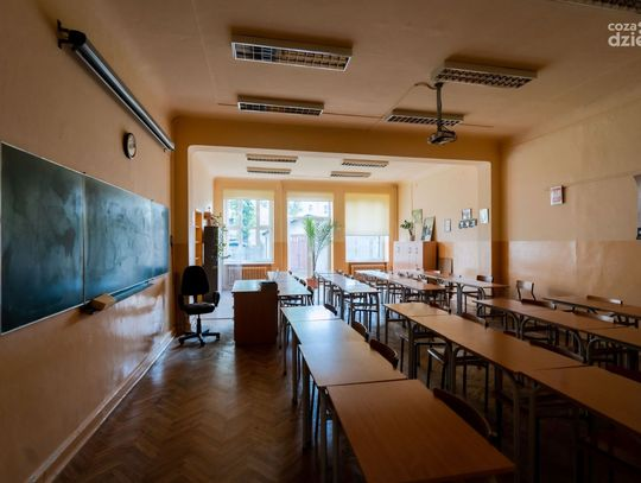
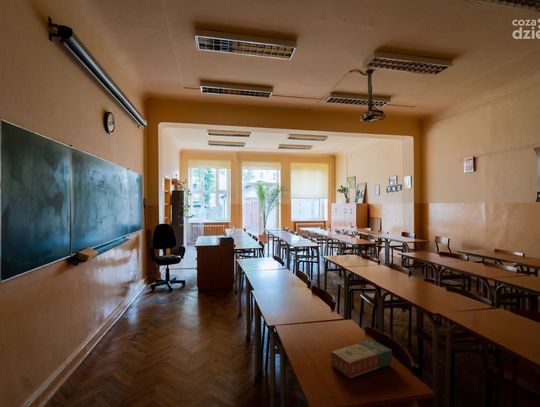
+ book [330,339,394,379]
